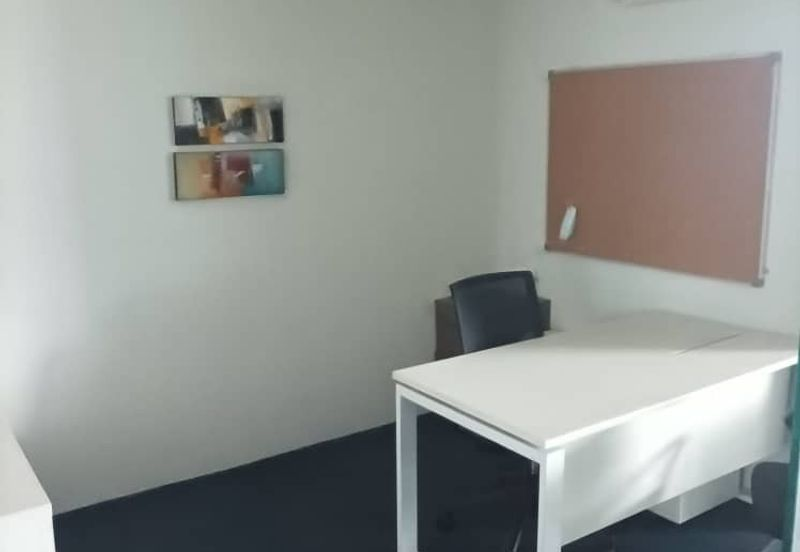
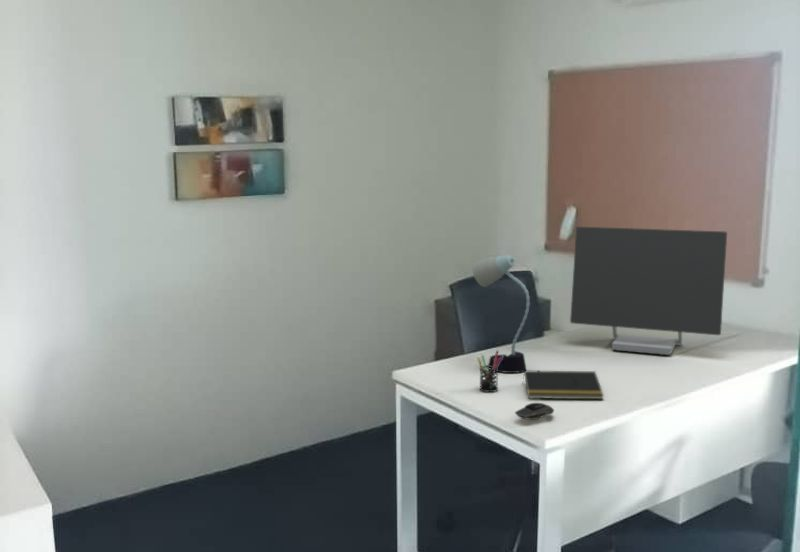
+ notepad [521,370,605,400]
+ desk lamp [471,254,531,374]
+ computer mouse [514,402,555,421]
+ pen holder [476,350,504,393]
+ computer monitor [569,226,728,356]
